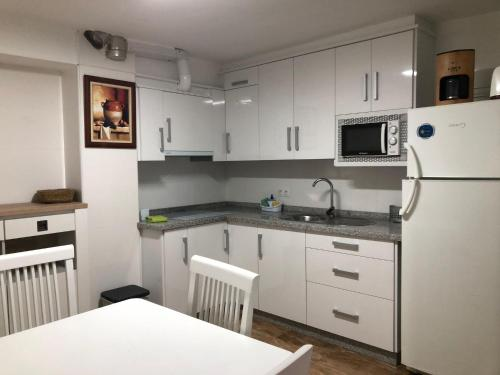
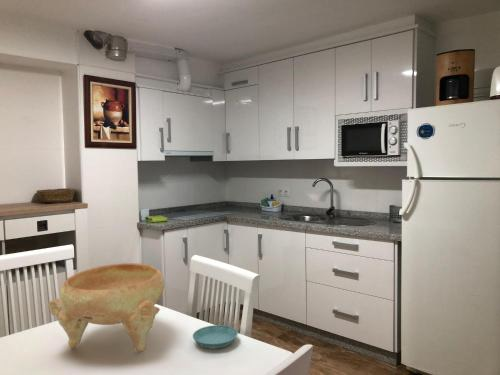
+ decorative bowl [47,262,165,353]
+ saucer [192,324,239,350]
